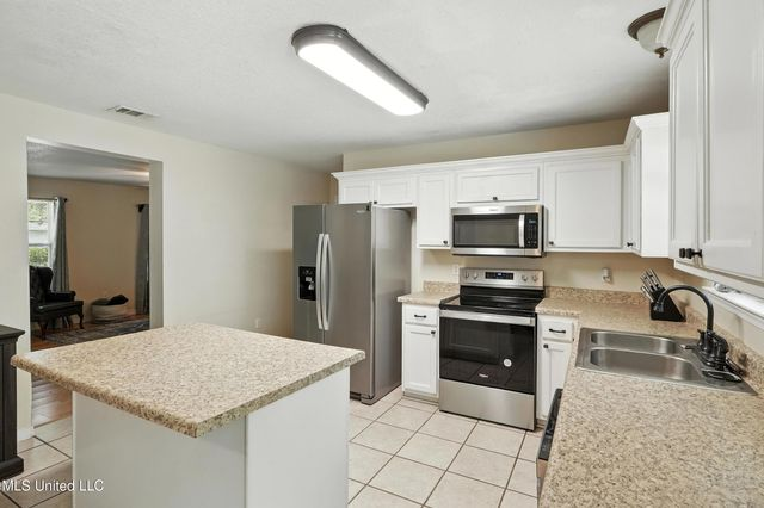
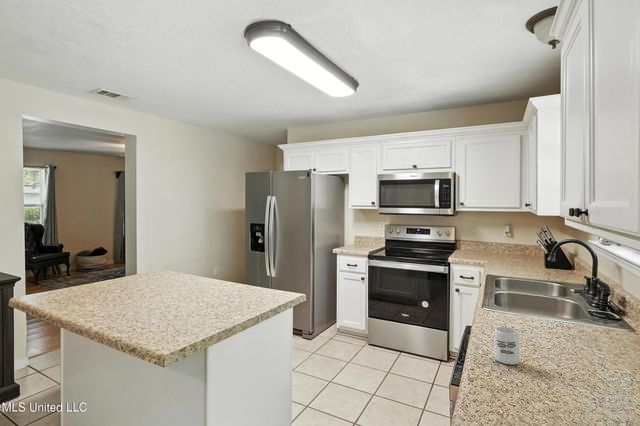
+ cup [493,326,520,366]
